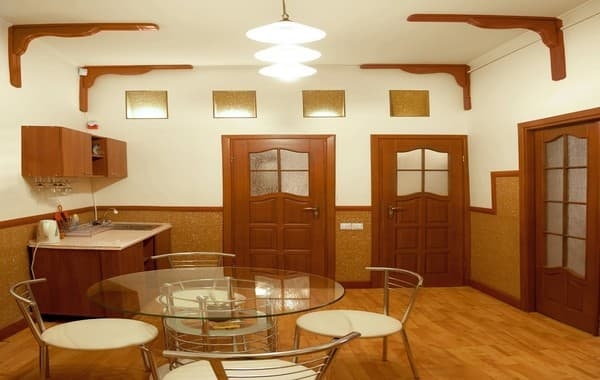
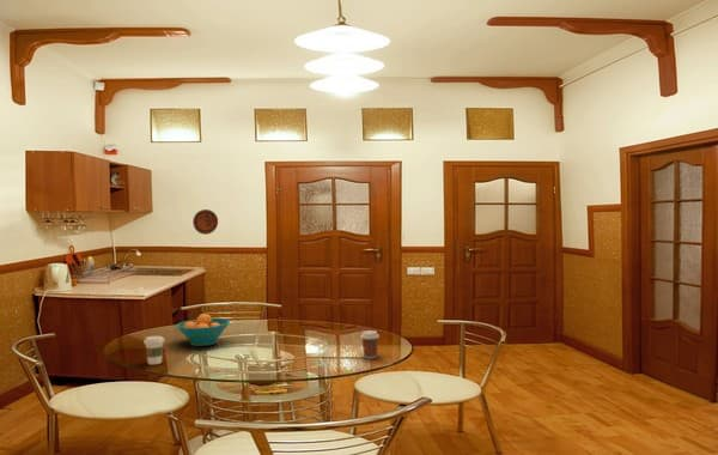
+ fruit bowl [175,313,231,347]
+ coffee cup [359,329,381,359]
+ coffee cup [142,335,165,366]
+ decorative plate [191,208,219,236]
